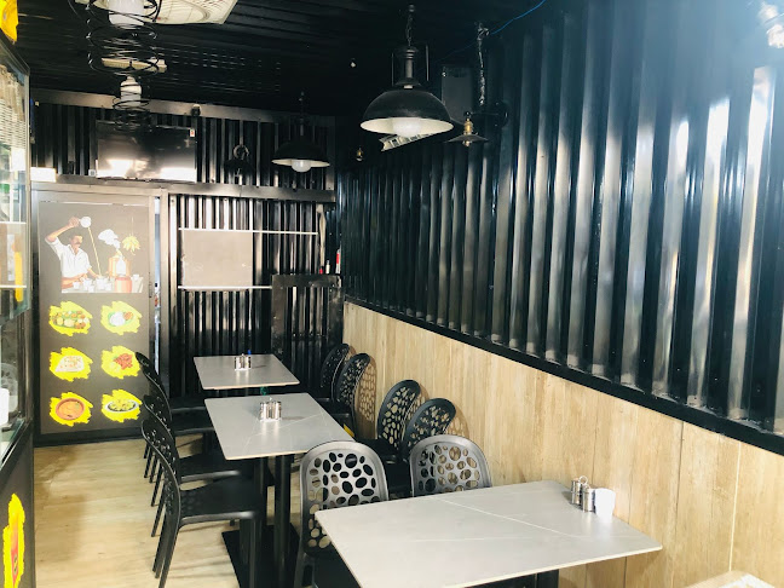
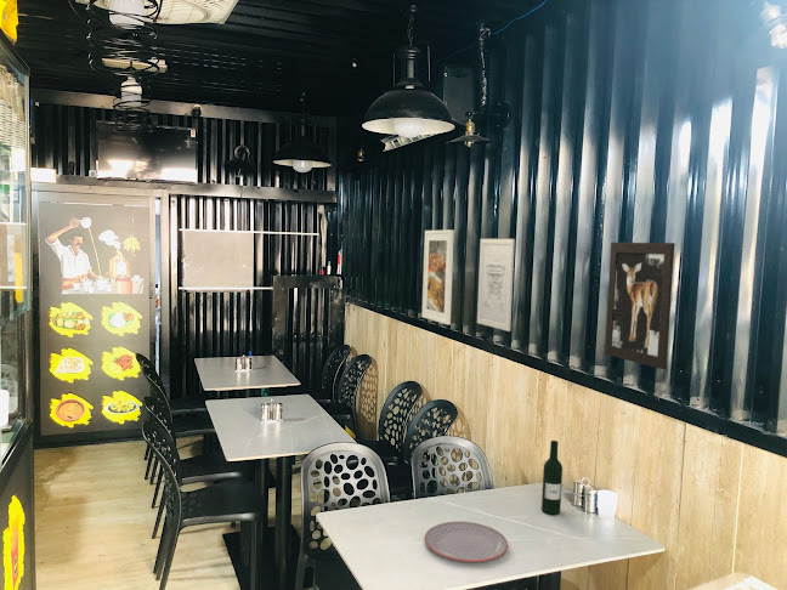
+ wall art [476,238,516,333]
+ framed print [420,228,455,327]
+ plate [424,521,509,563]
+ wall art [604,242,676,370]
+ wine bottle [540,439,564,516]
